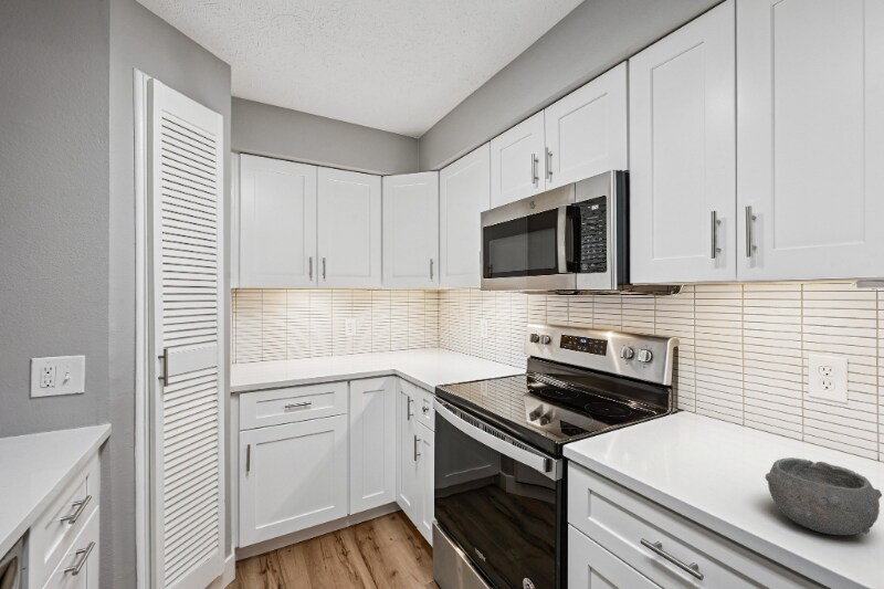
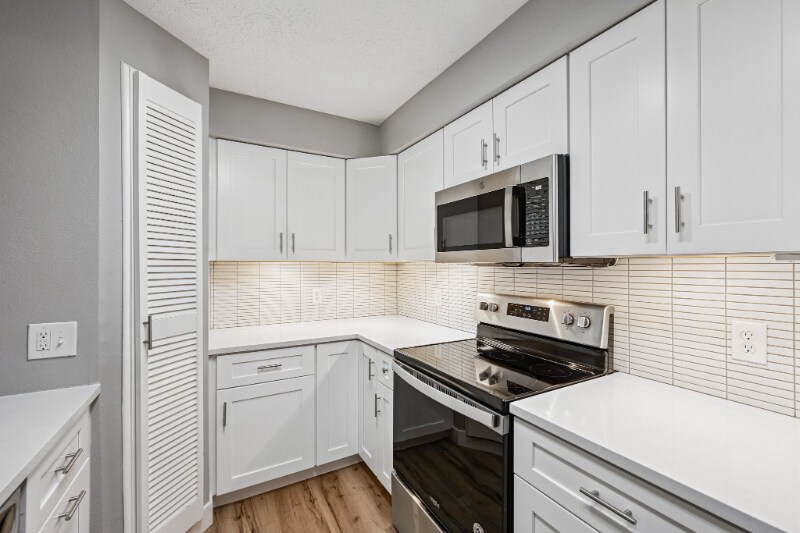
- bowl [765,456,883,536]
